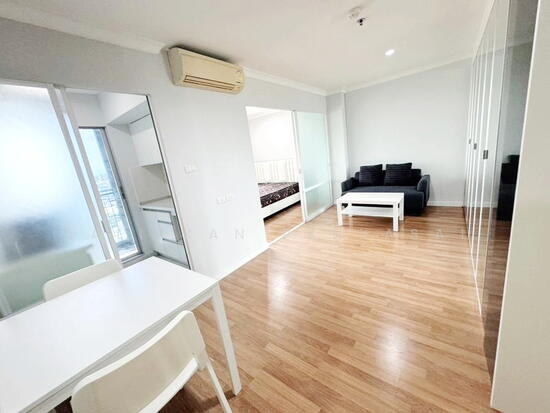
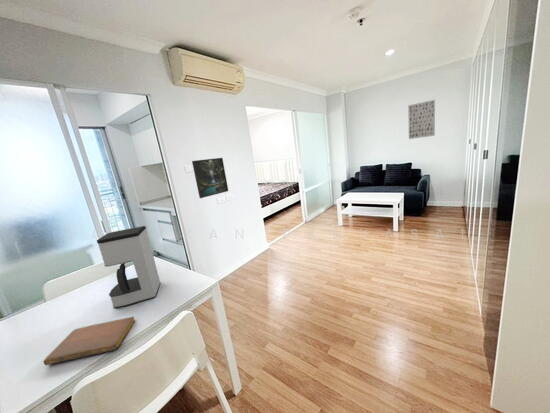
+ wall art [407,99,436,140]
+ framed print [191,157,229,199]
+ notebook [42,316,136,366]
+ coffee maker [96,225,161,309]
